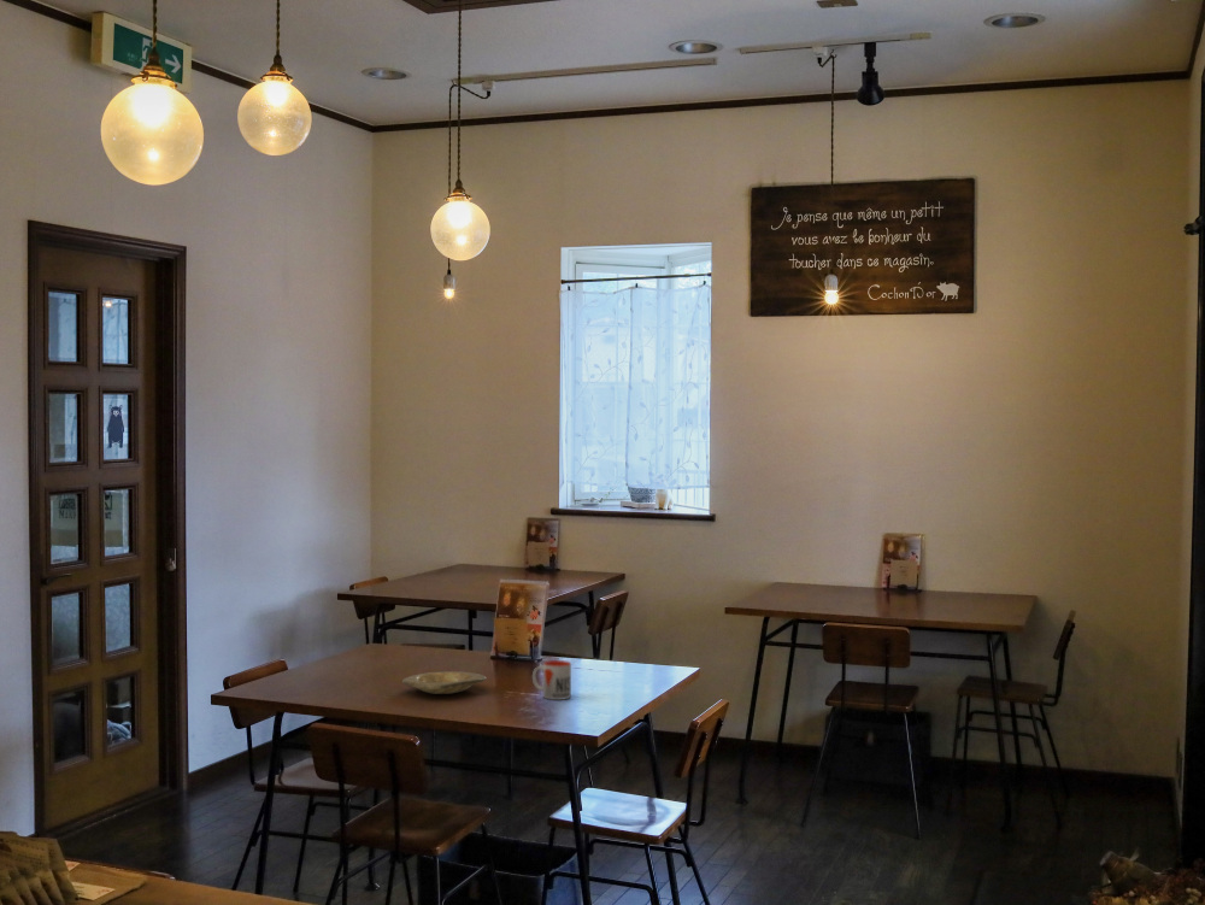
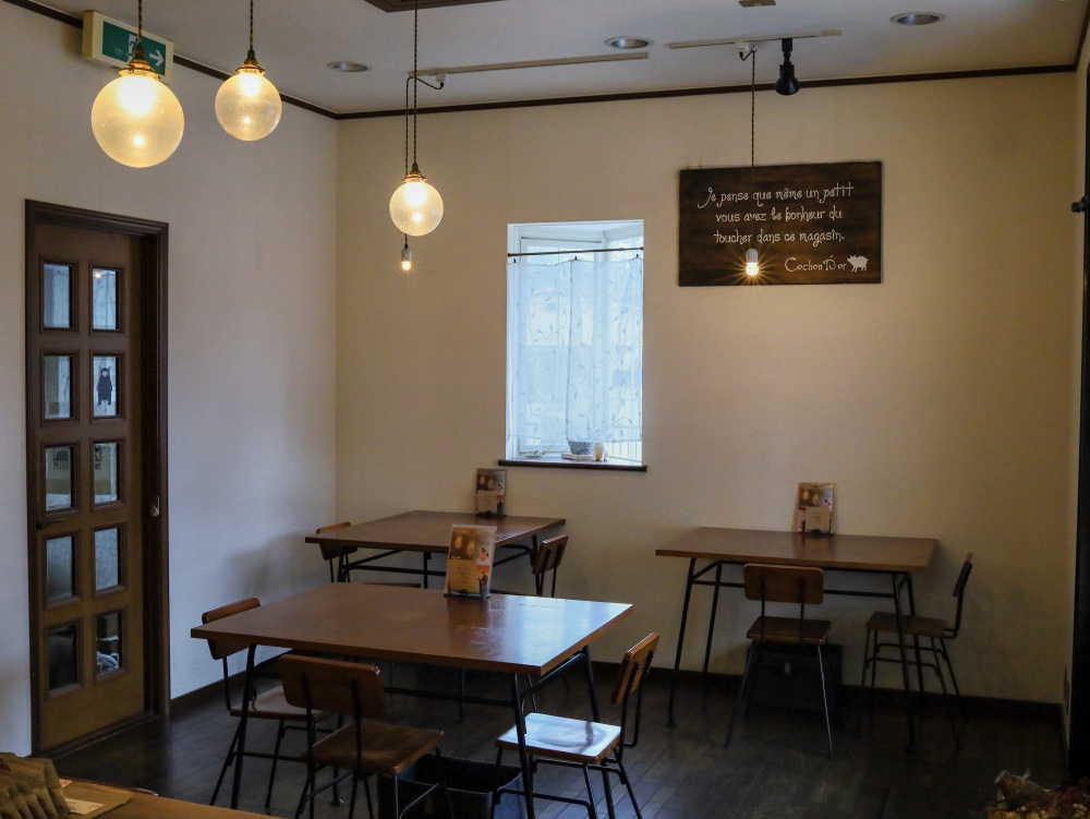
- mug [531,659,572,701]
- plate [401,670,487,695]
